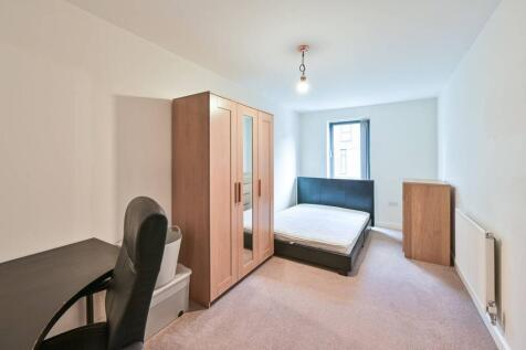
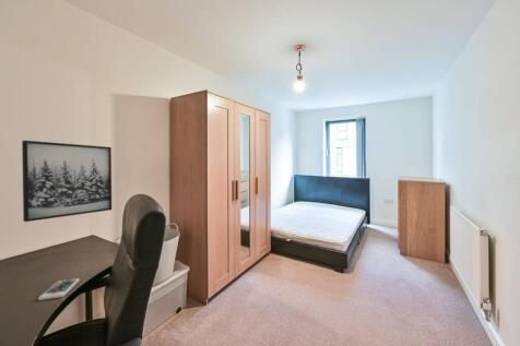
+ wall art [21,140,113,223]
+ smartphone [37,277,81,301]
